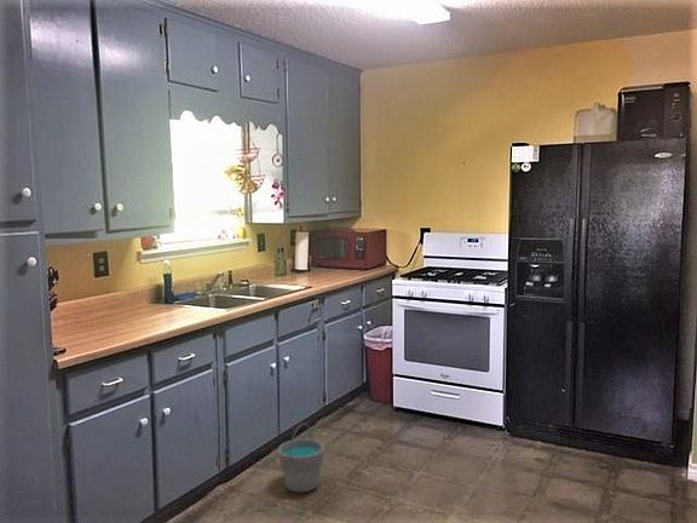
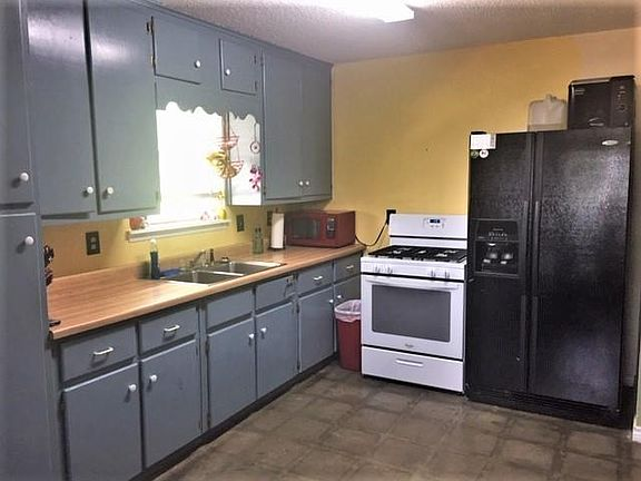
- bucket [277,423,326,494]
